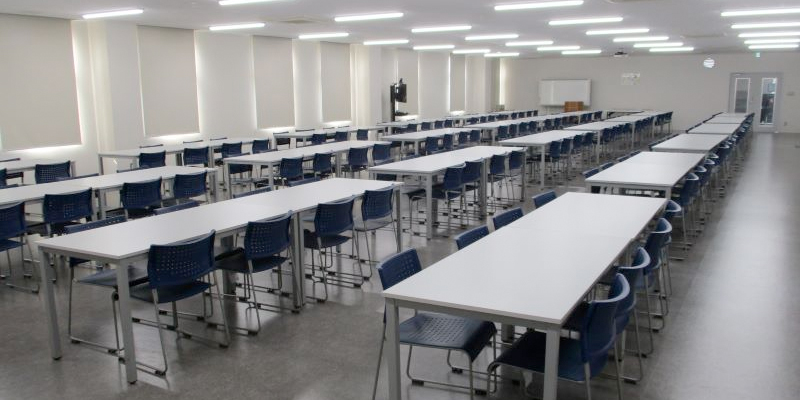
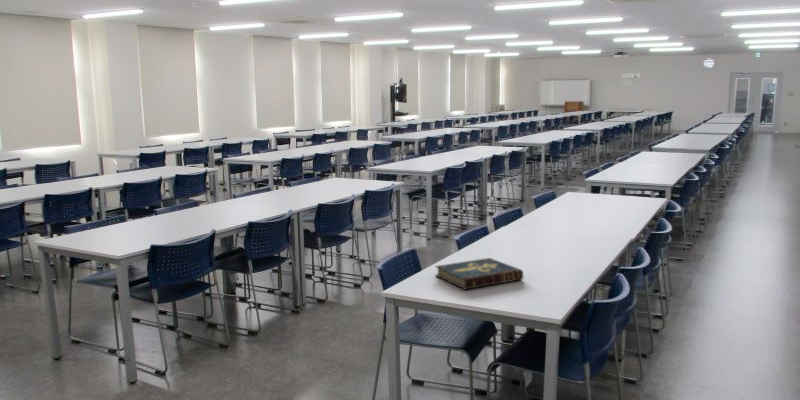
+ book [434,257,524,291]
